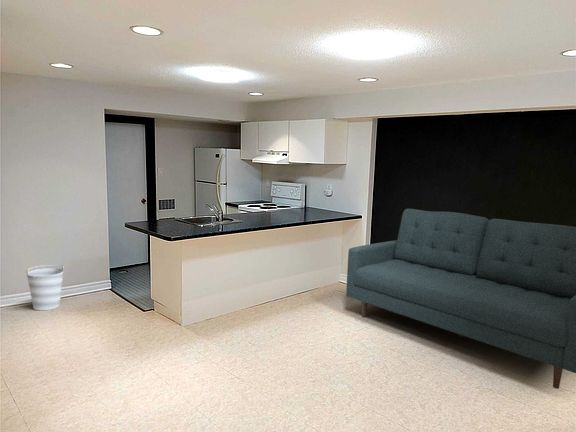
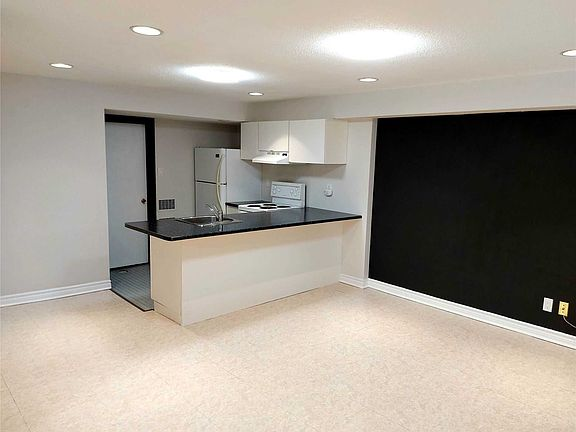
- sofa [345,208,576,390]
- bucket [24,264,65,311]
